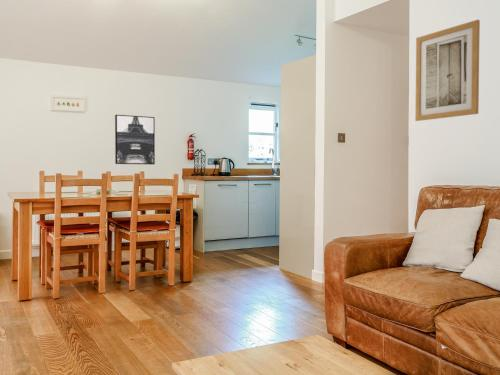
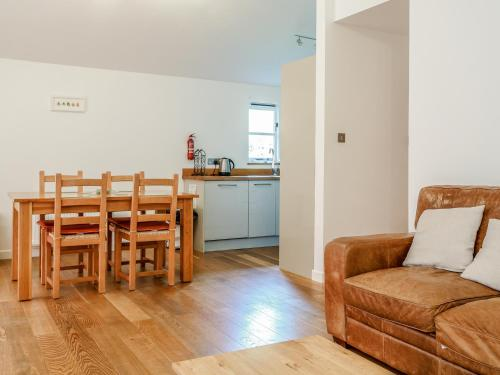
- wall art [114,114,156,165]
- wall art [414,19,481,122]
